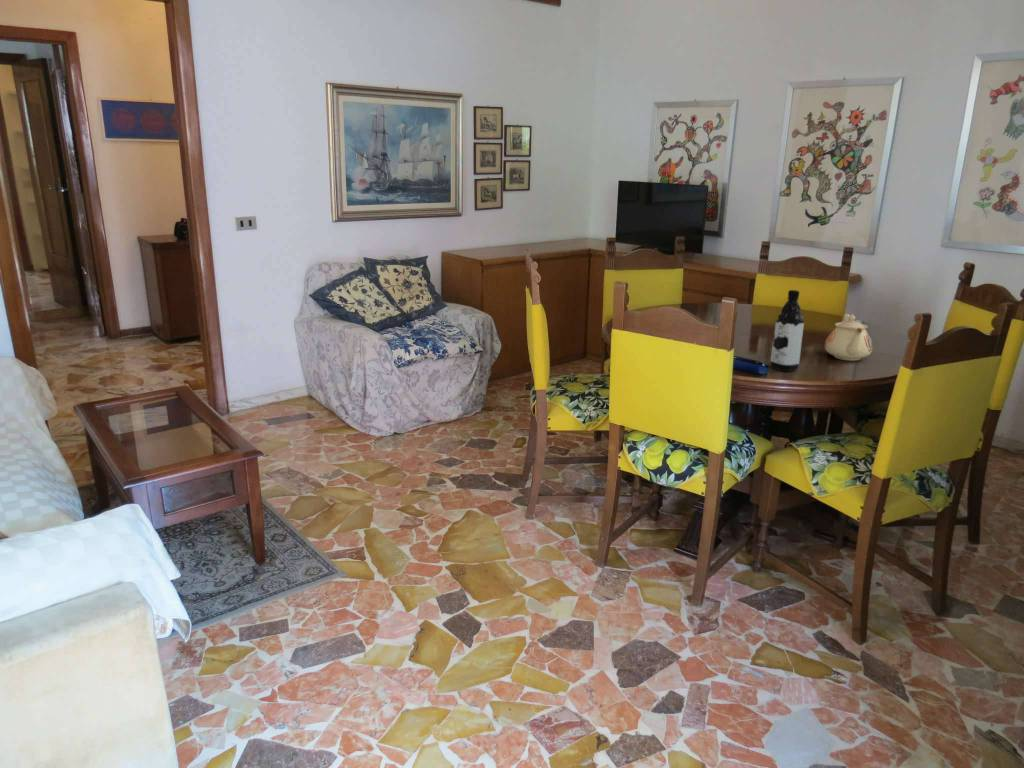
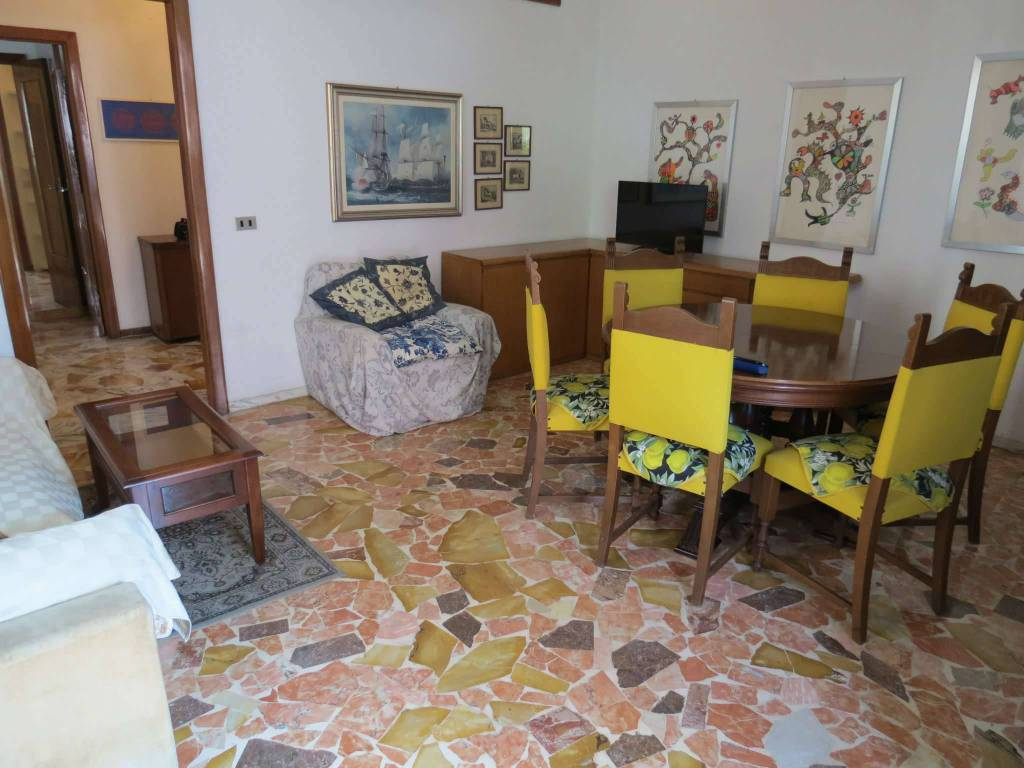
- teapot [824,313,874,362]
- water bottle [769,289,805,372]
